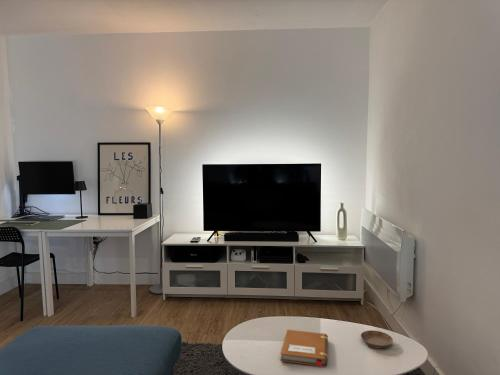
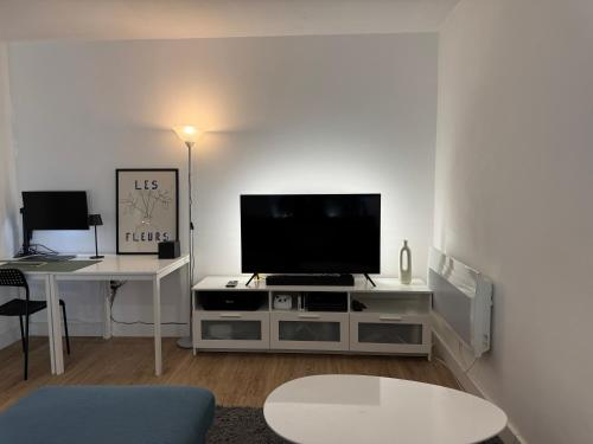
- saucer [360,329,394,349]
- notebook [280,329,329,368]
